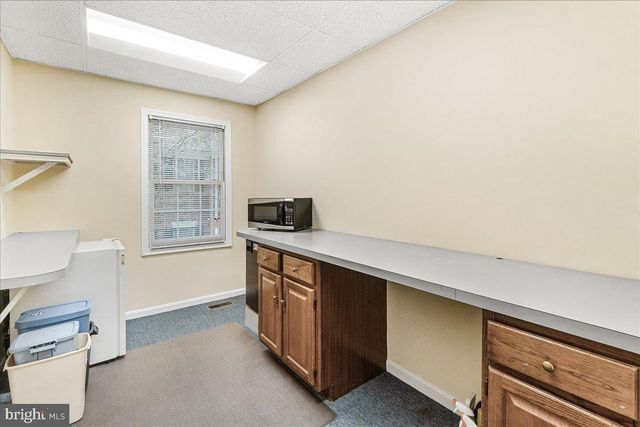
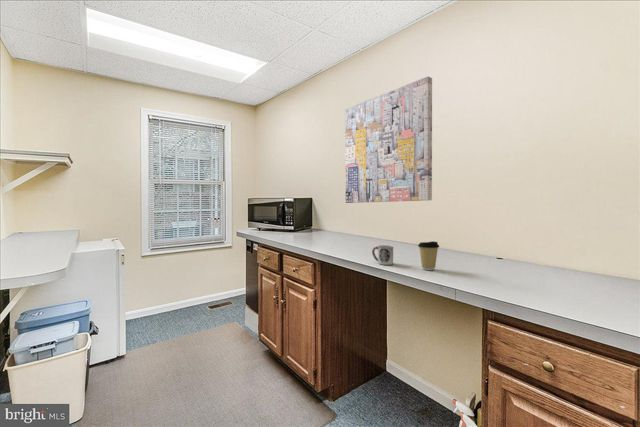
+ wall art [344,76,433,204]
+ coffee cup [417,240,440,271]
+ cup [371,244,394,266]
